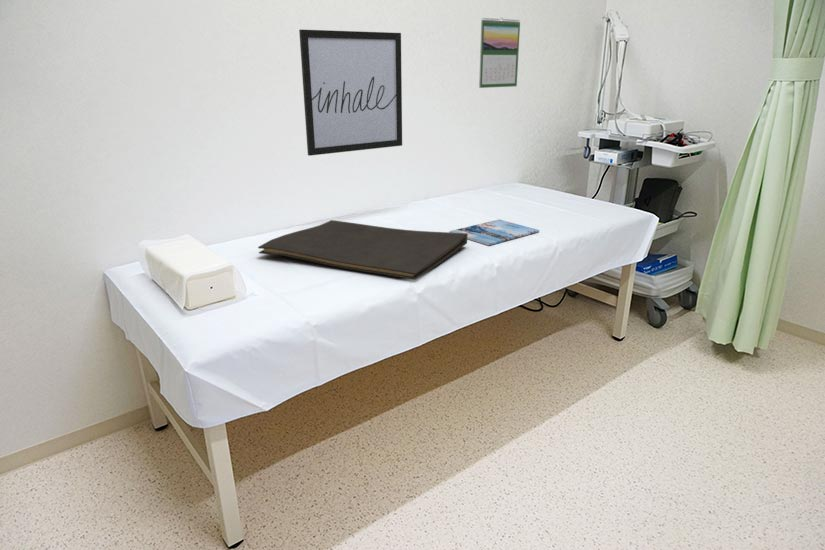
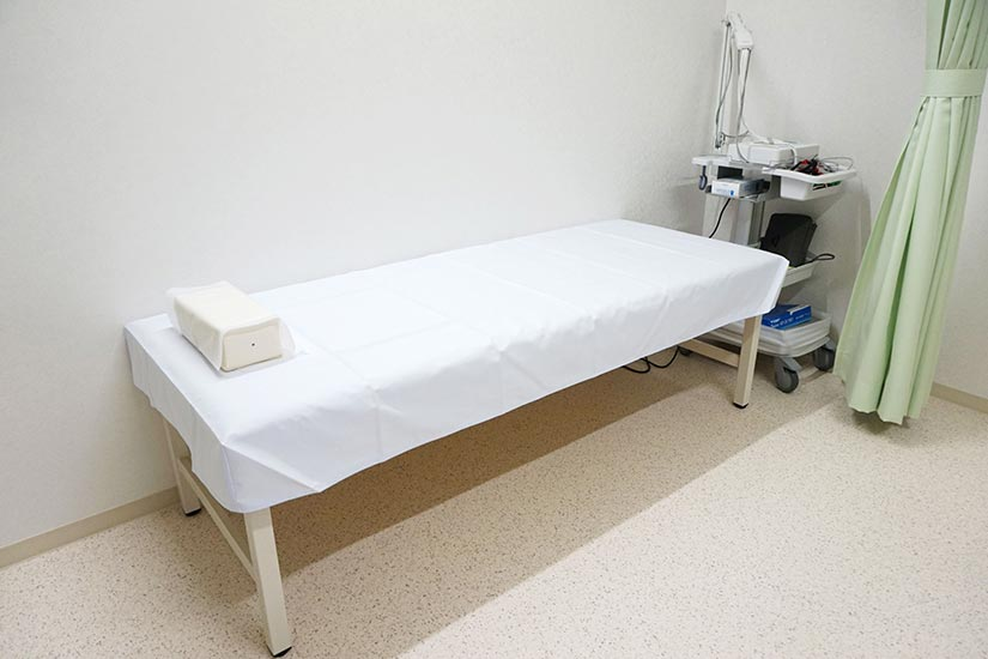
- magazine [448,218,540,246]
- calendar [478,17,521,89]
- wall art [298,29,403,157]
- hand towel [257,219,468,281]
